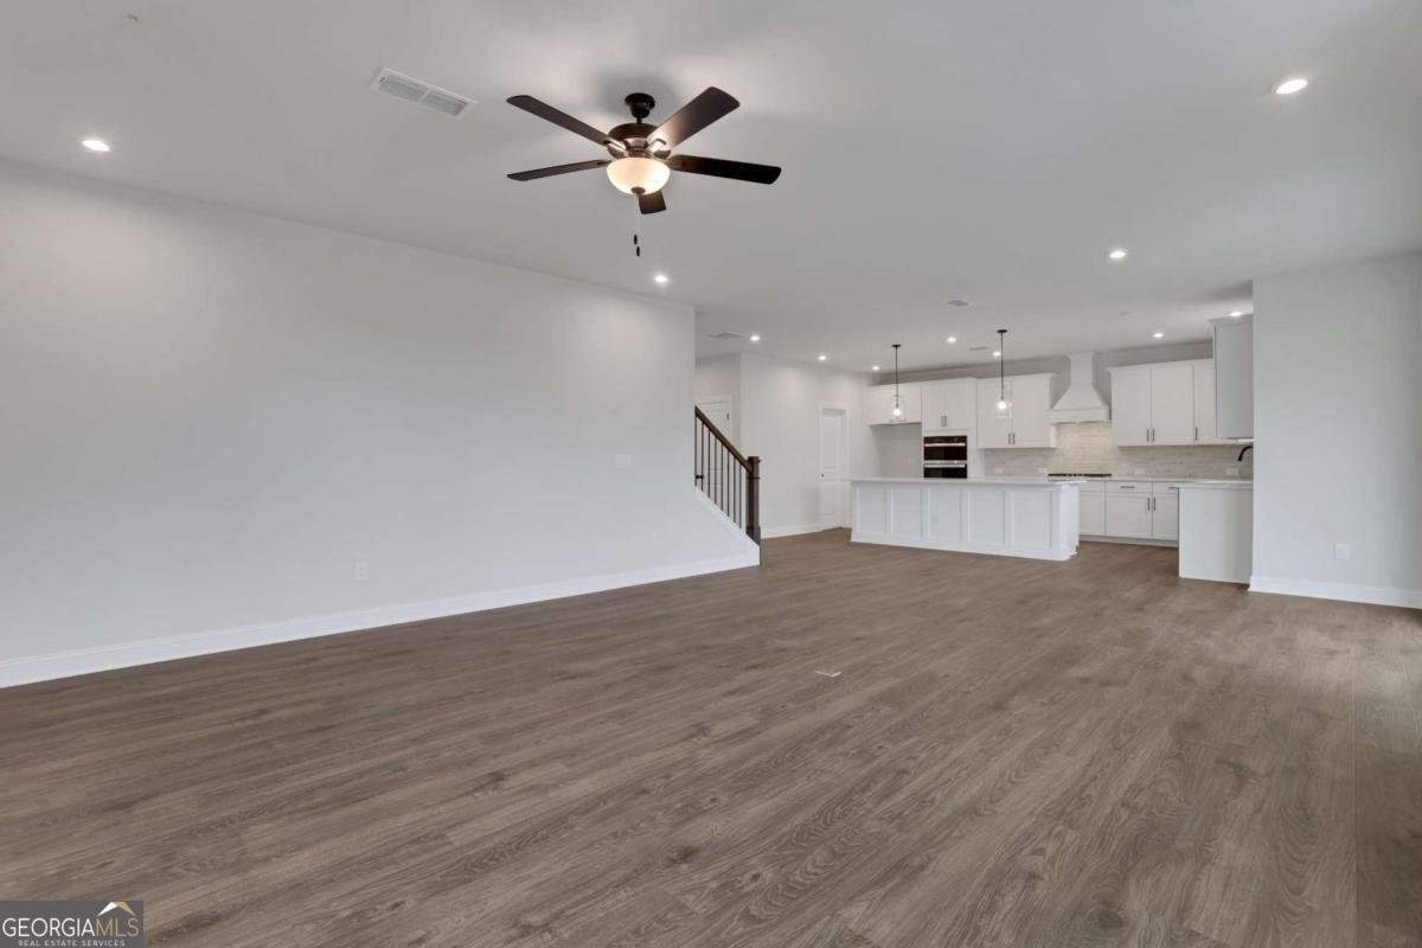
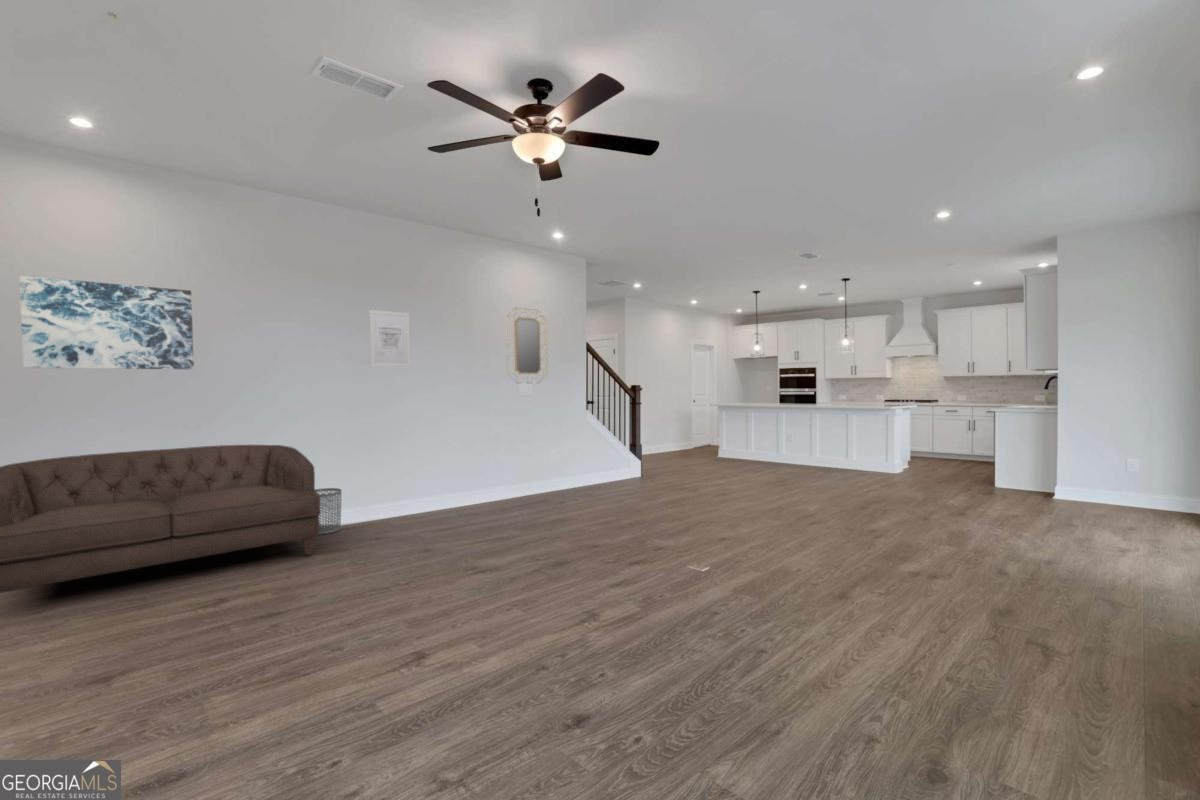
+ wall art [368,309,411,368]
+ home mirror [505,307,549,384]
+ sofa [0,444,322,594]
+ waste bin [315,487,343,536]
+ wall art [18,275,195,370]
